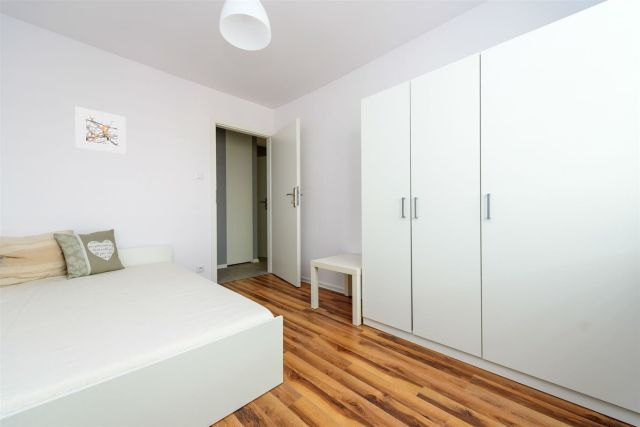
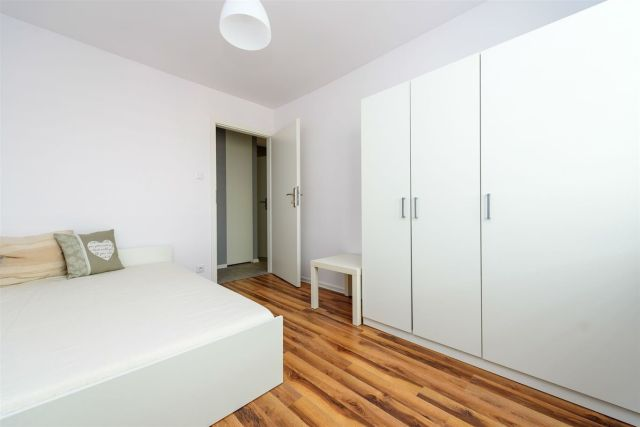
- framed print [74,106,127,155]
